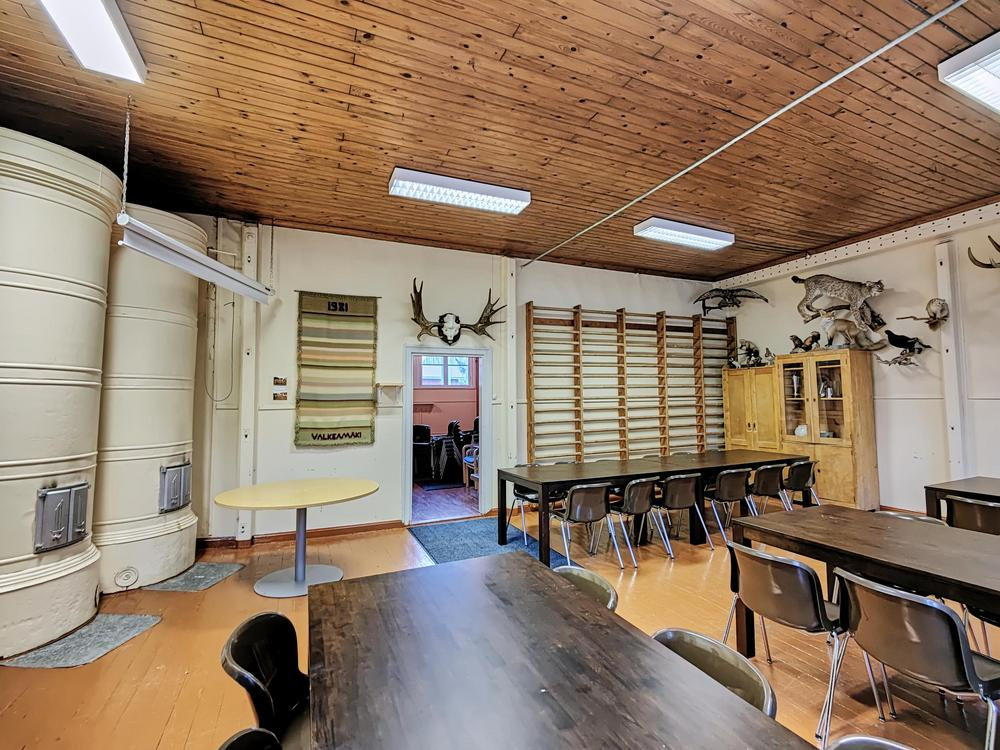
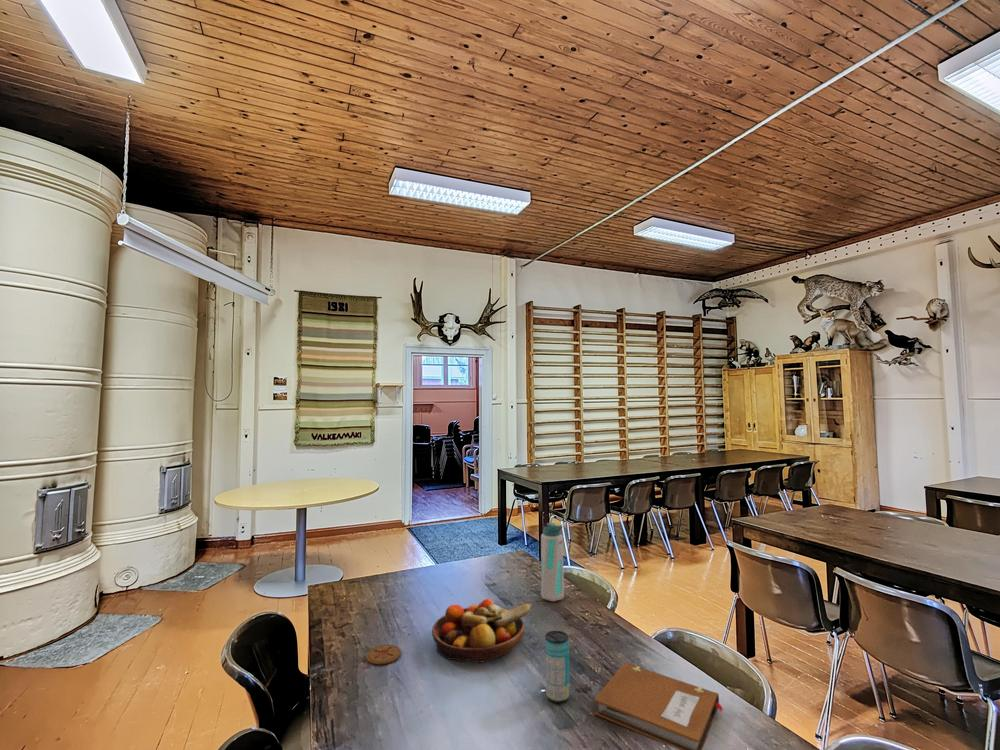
+ notebook [593,662,724,750]
+ coaster [365,643,402,665]
+ fruit bowl [431,598,533,664]
+ water bottle [540,522,565,602]
+ beverage can [544,630,570,704]
